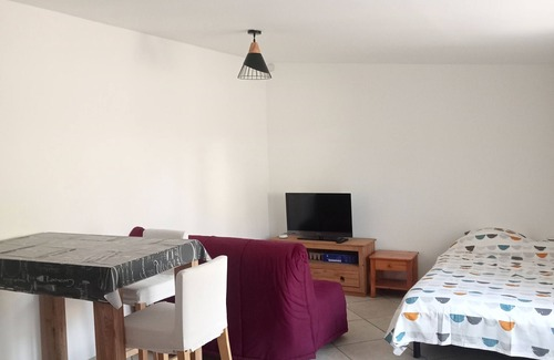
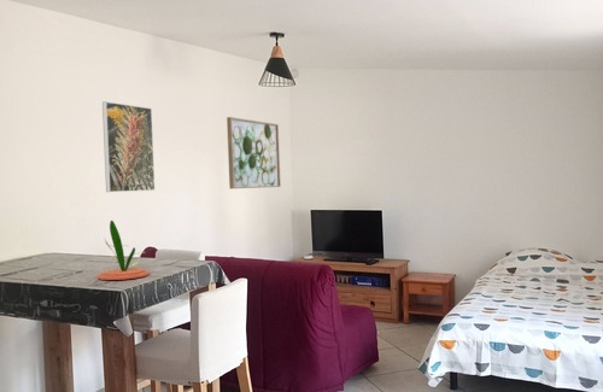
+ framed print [101,100,156,193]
+ plant [96,220,151,281]
+ wall art [226,116,282,191]
